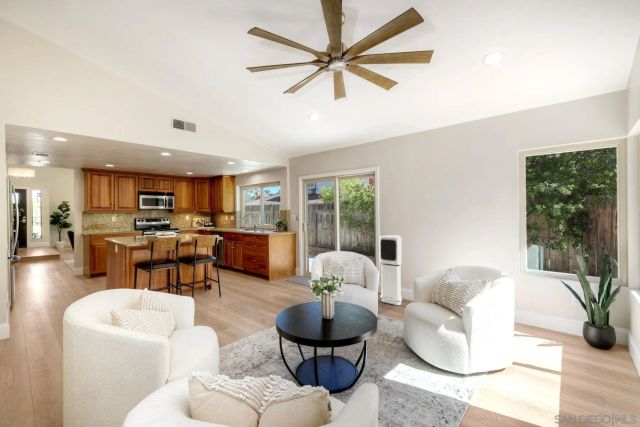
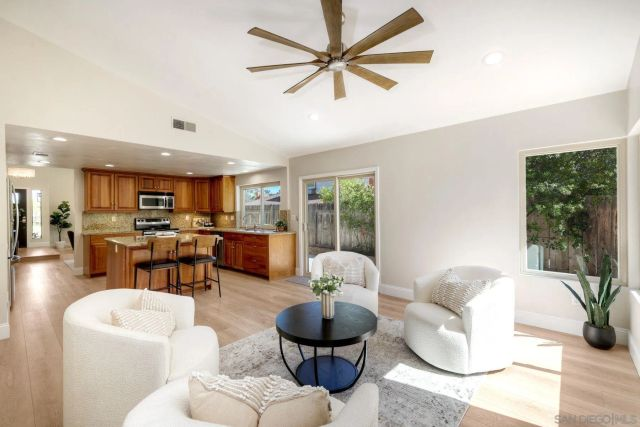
- air purifier [379,234,403,306]
